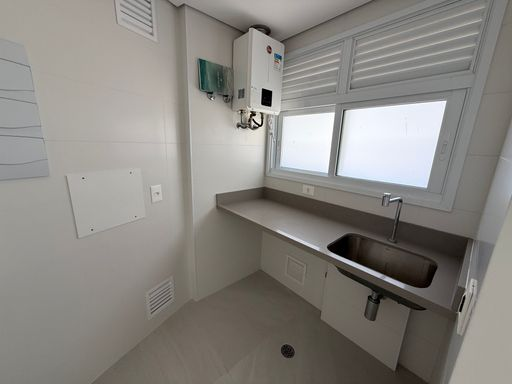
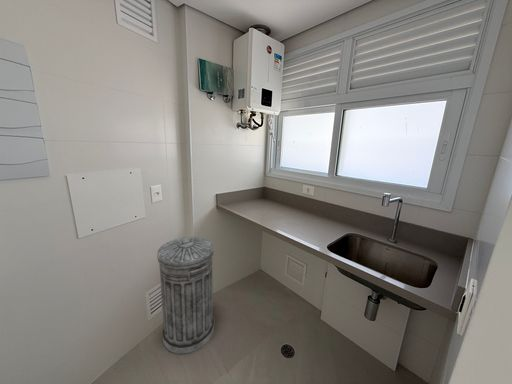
+ trash can [156,236,215,355]
